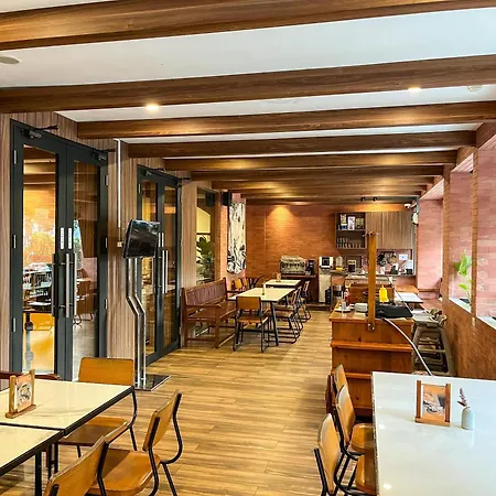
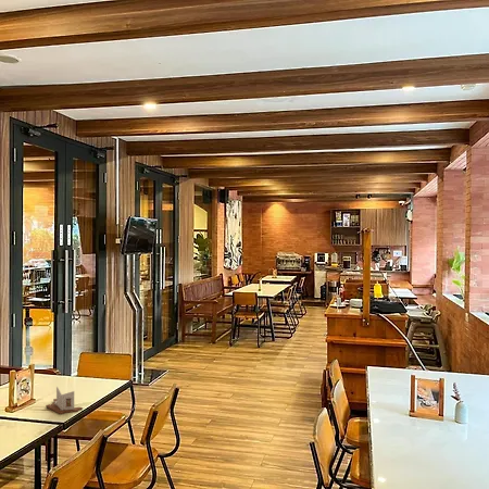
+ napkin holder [45,386,84,416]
